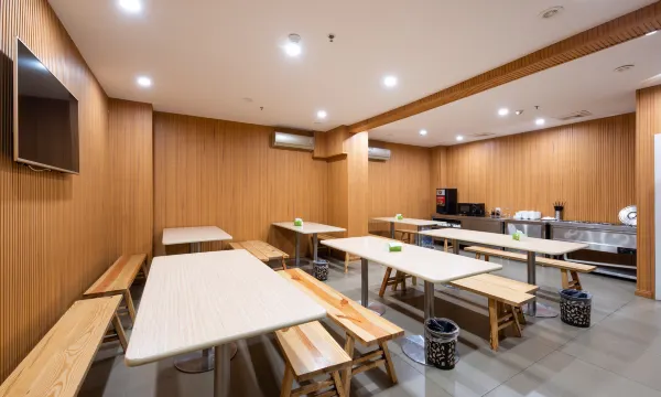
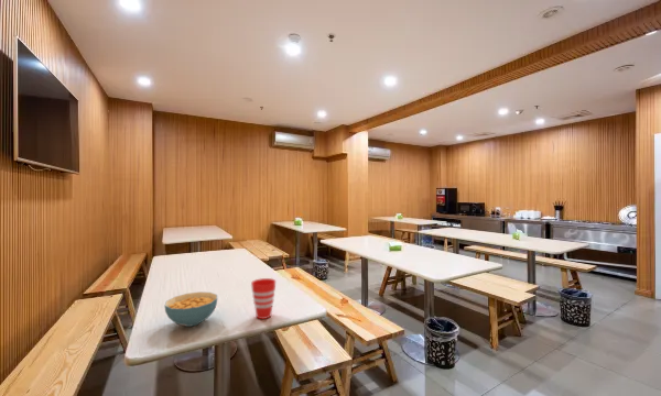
+ cup [250,277,277,320]
+ cereal bowl [163,290,218,328]
